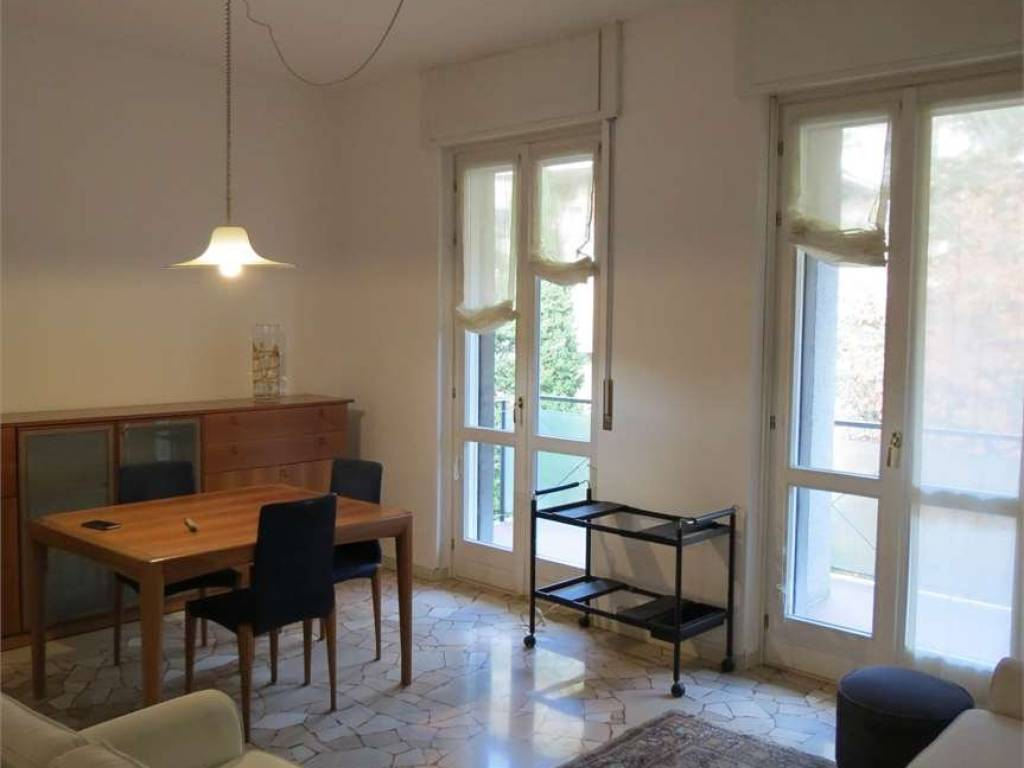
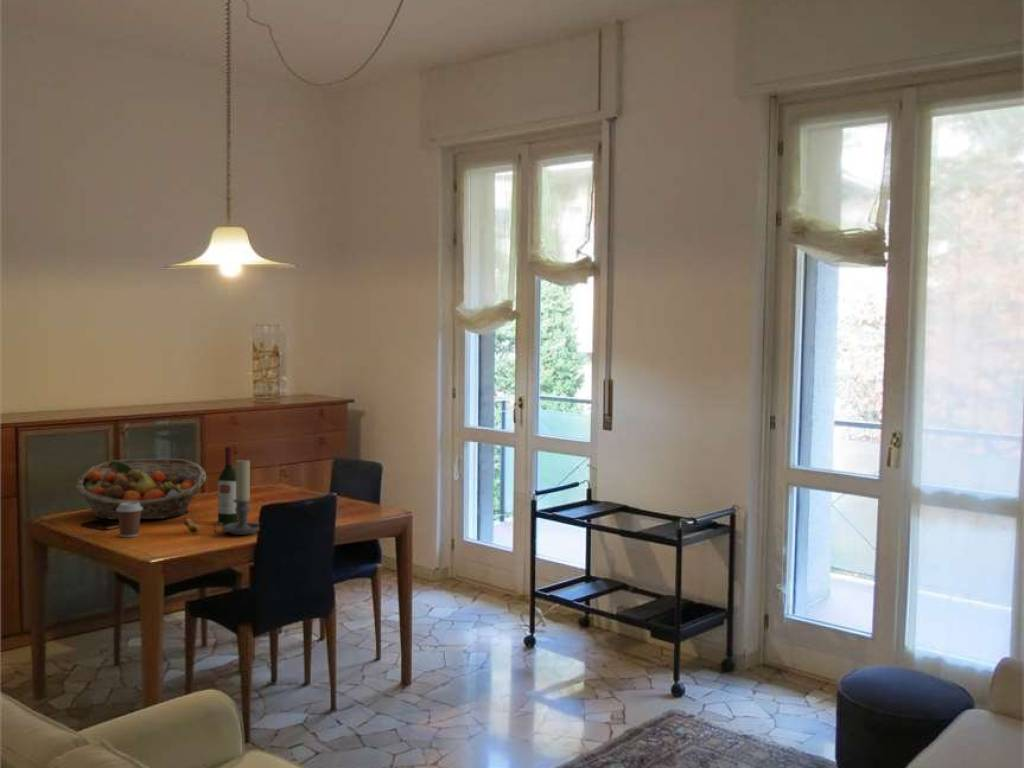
+ coffee cup [116,502,143,538]
+ candle holder [213,459,260,536]
+ fruit basket [75,458,207,521]
+ wine bottle [217,445,239,525]
